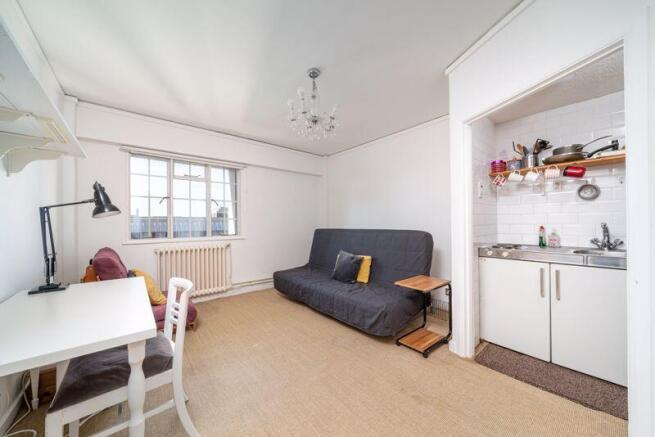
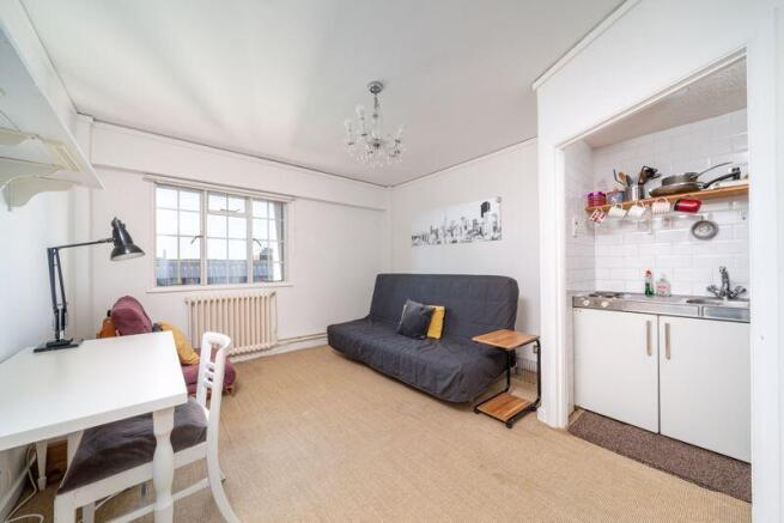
+ wall art [411,196,503,248]
